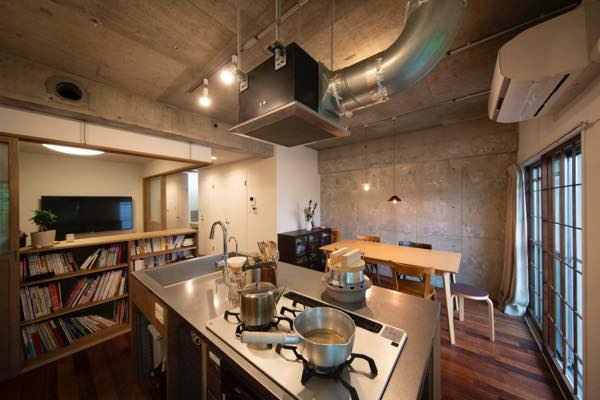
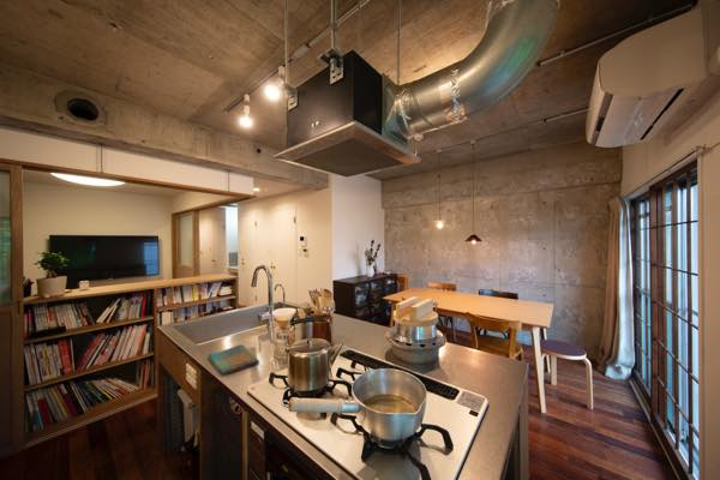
+ dish towel [206,343,260,377]
